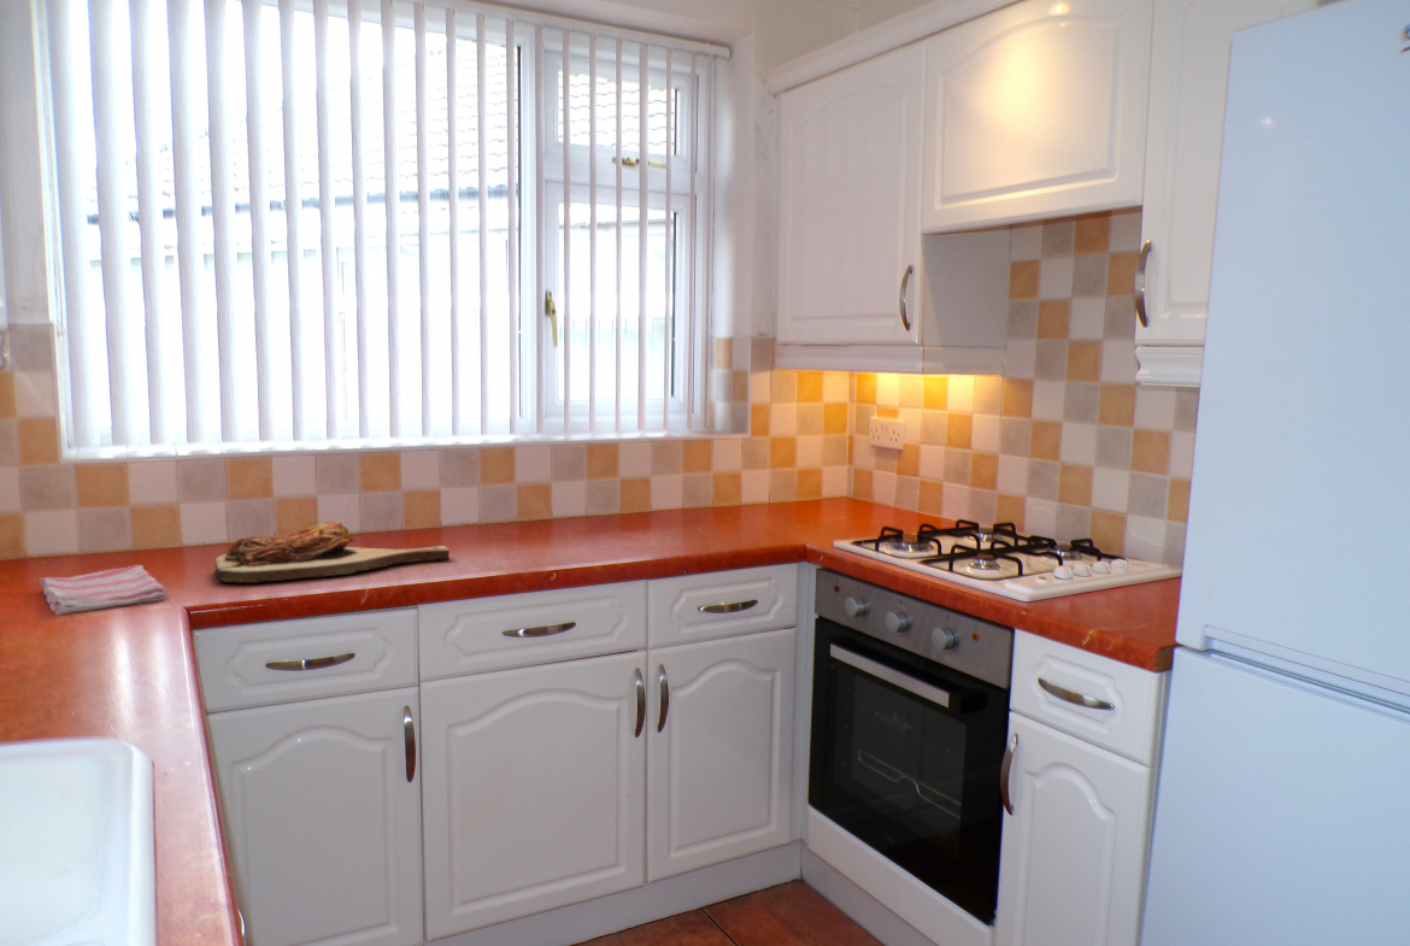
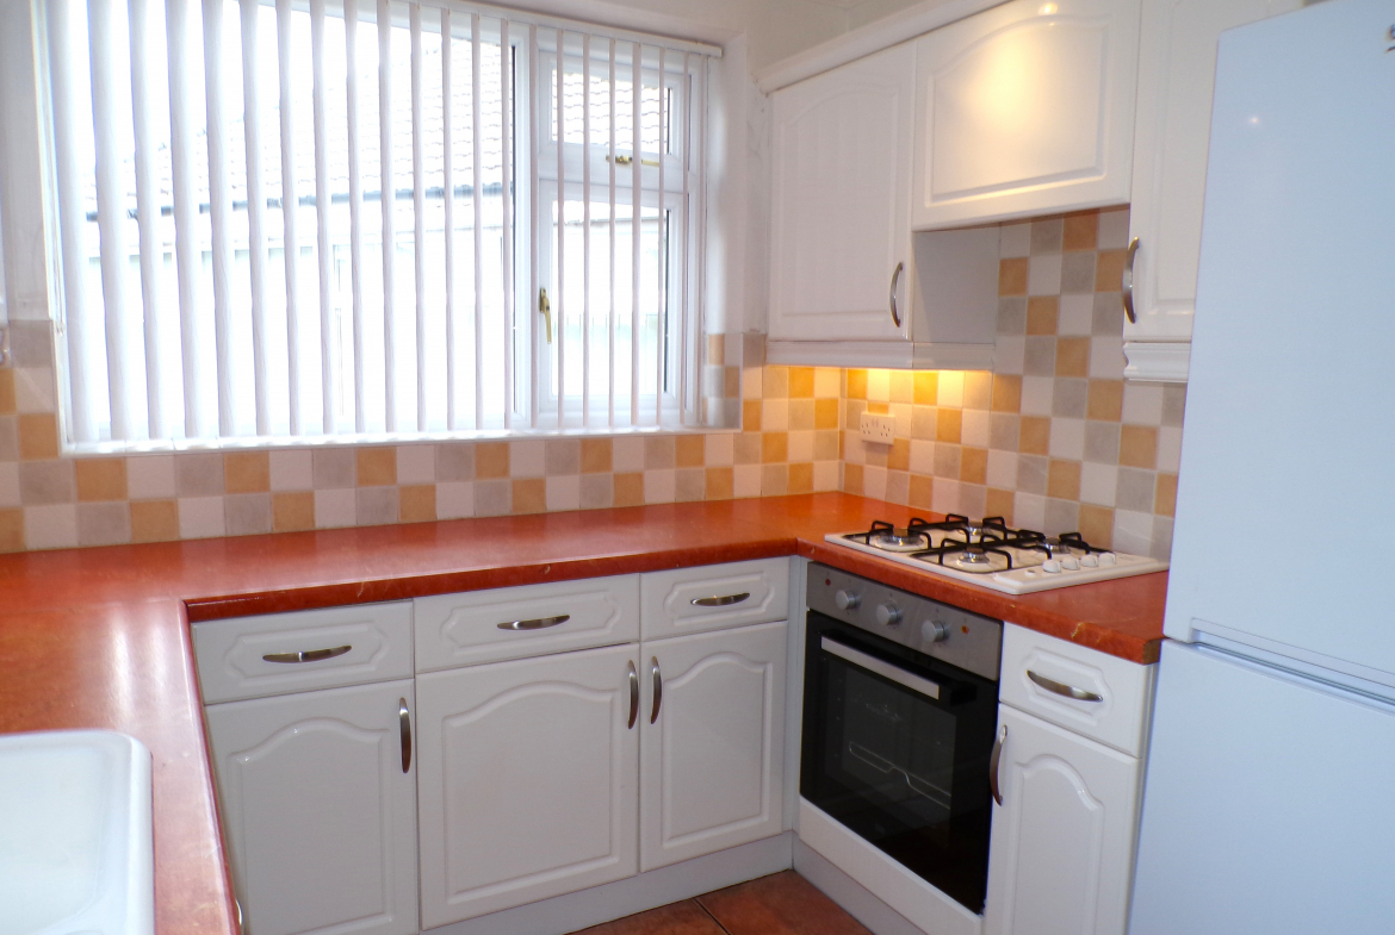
- dish towel [39,564,168,616]
- cutting board [215,521,451,584]
